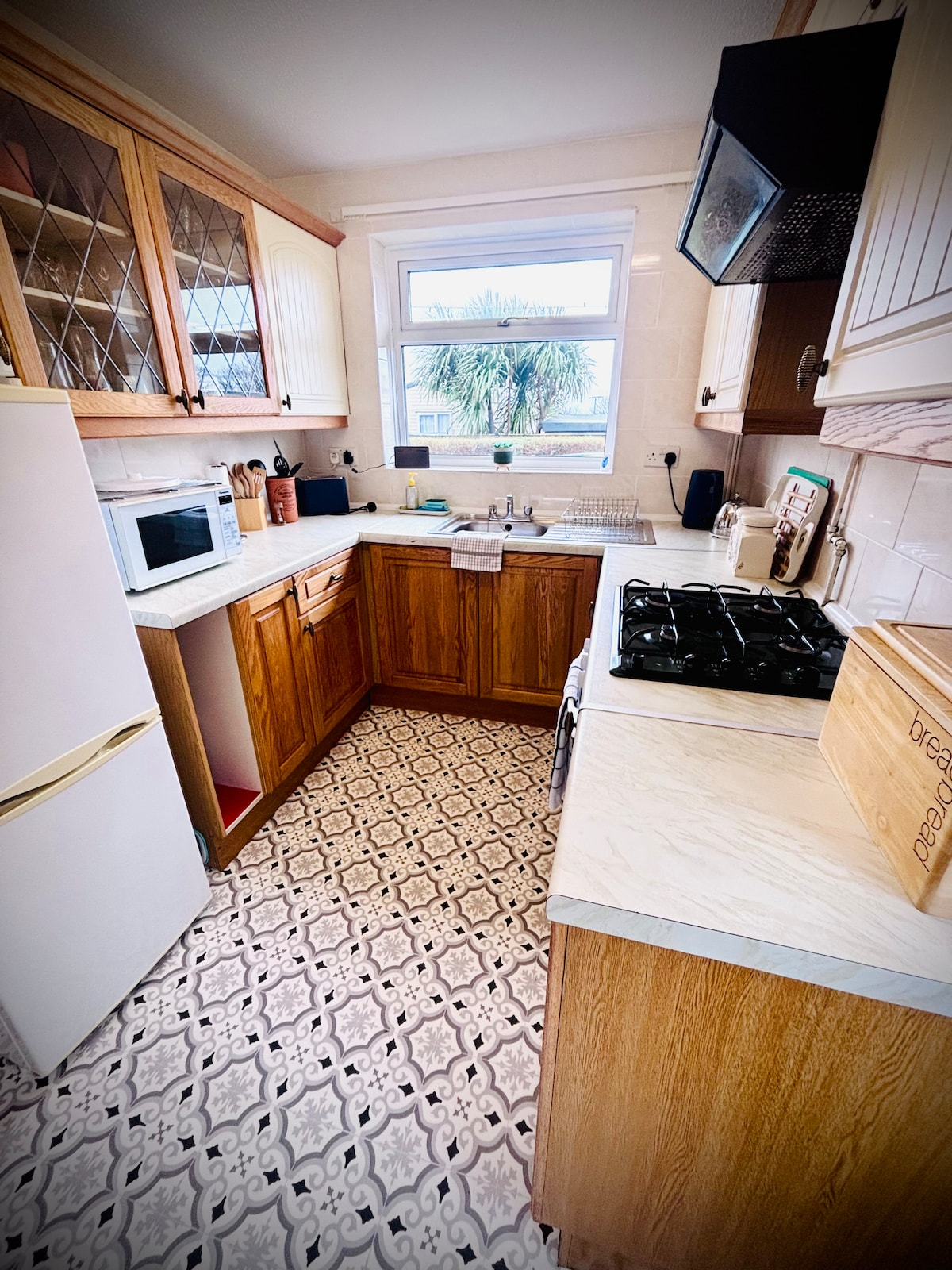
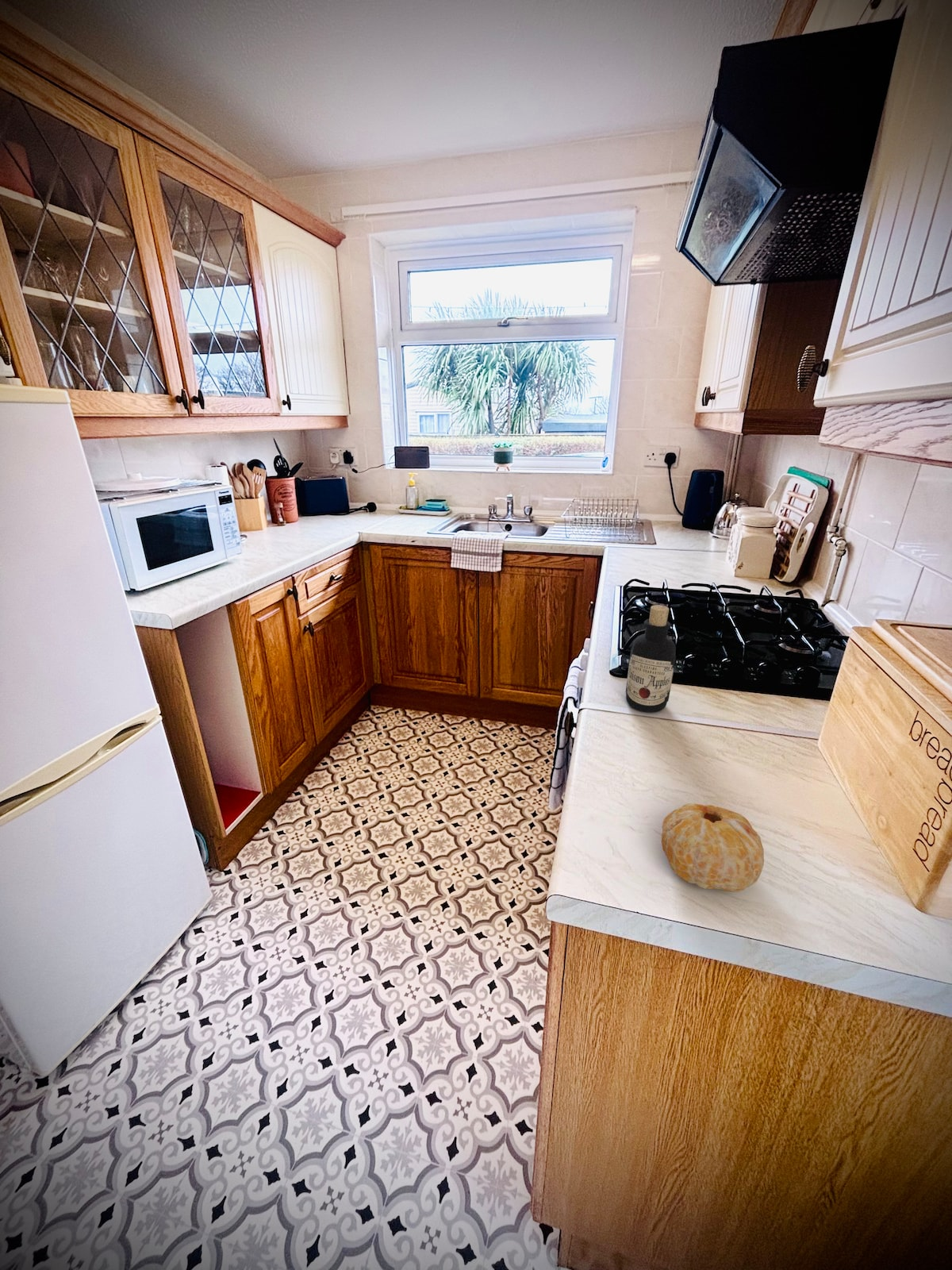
+ bottle [625,604,677,713]
+ fruit [661,802,765,893]
